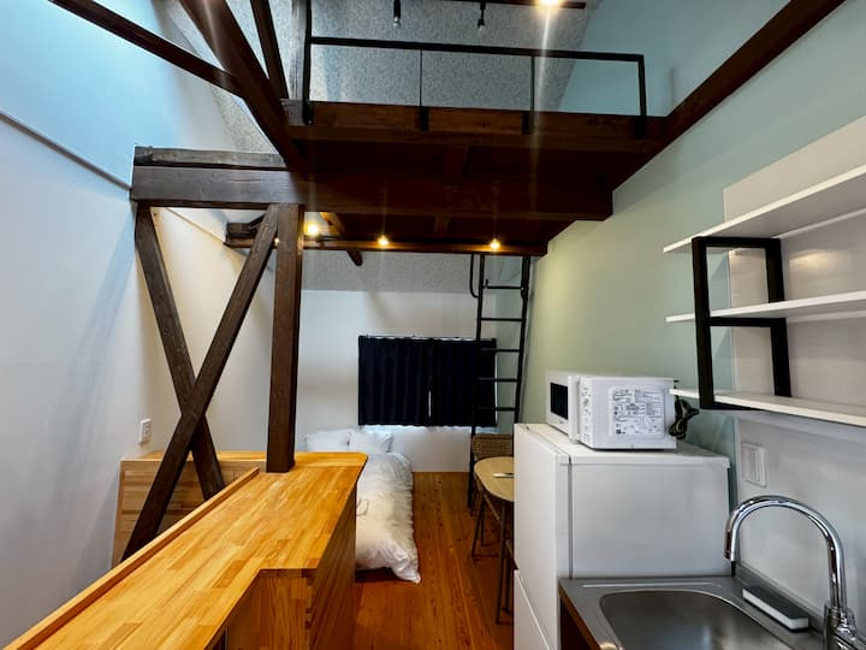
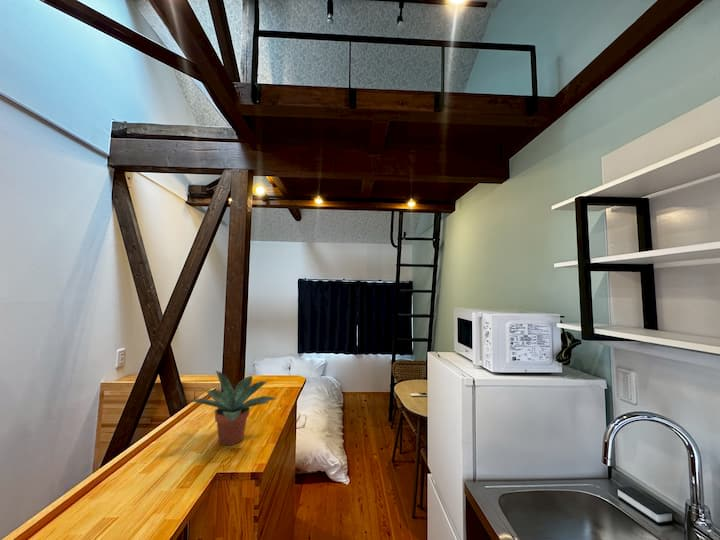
+ potted plant [190,370,277,446]
